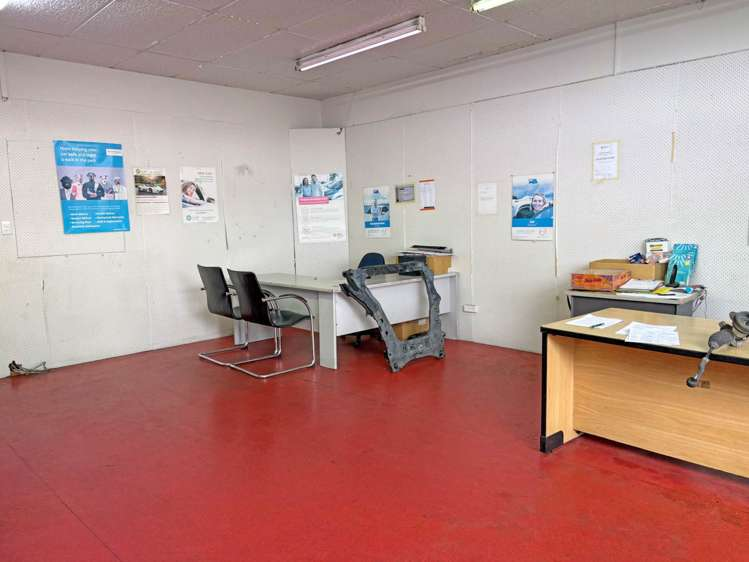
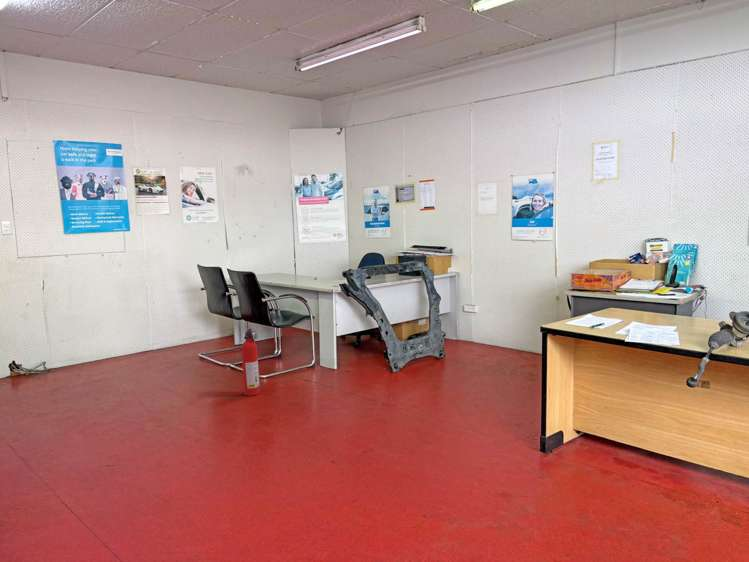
+ fire extinguisher [241,328,261,397]
